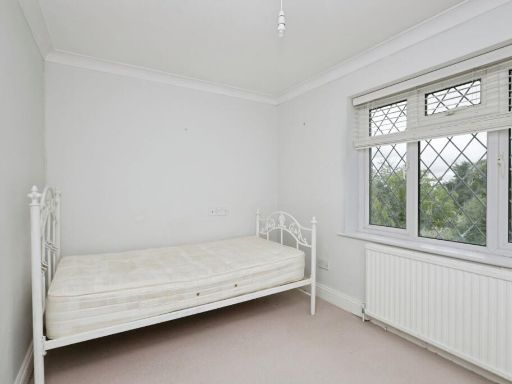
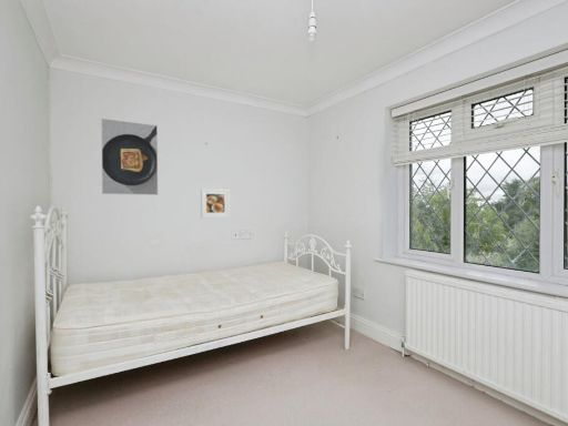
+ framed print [100,118,159,196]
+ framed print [200,187,231,220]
